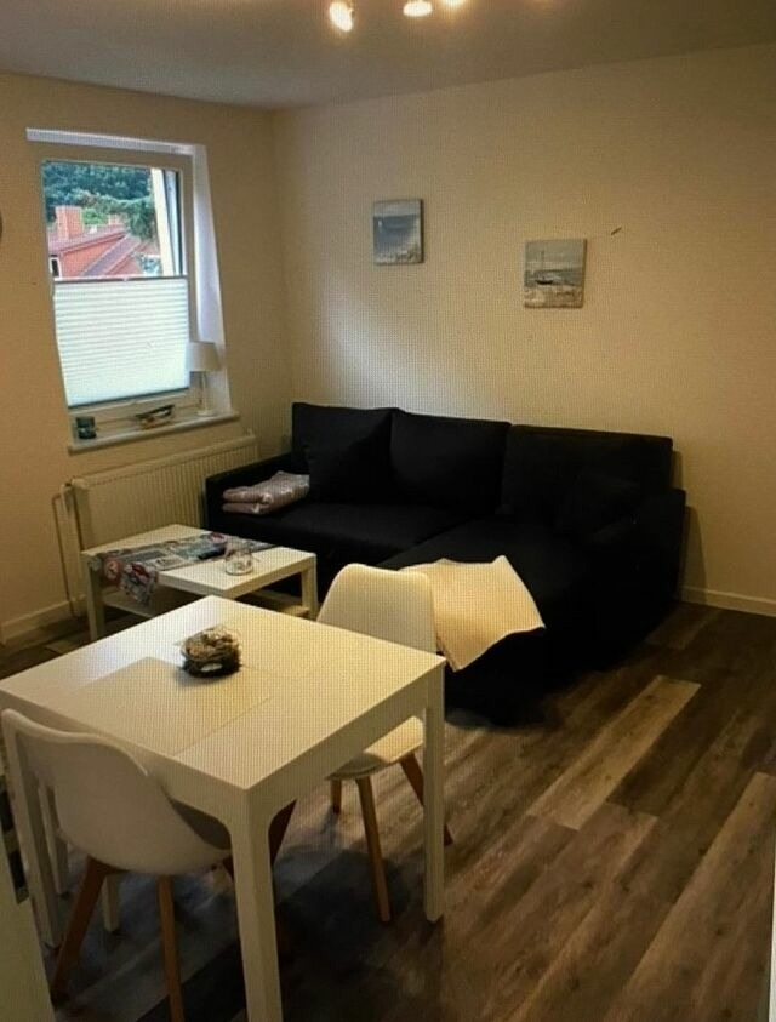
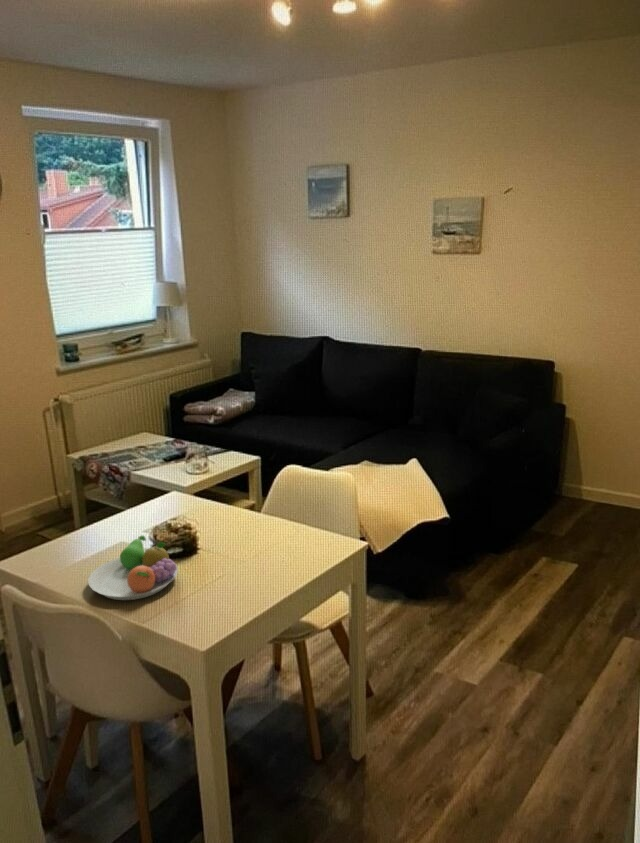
+ fruit bowl [87,535,179,601]
